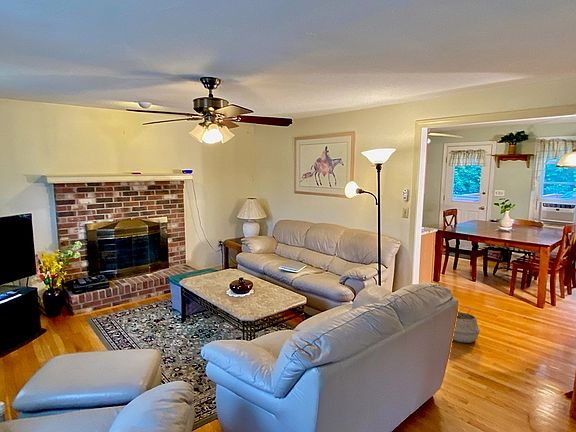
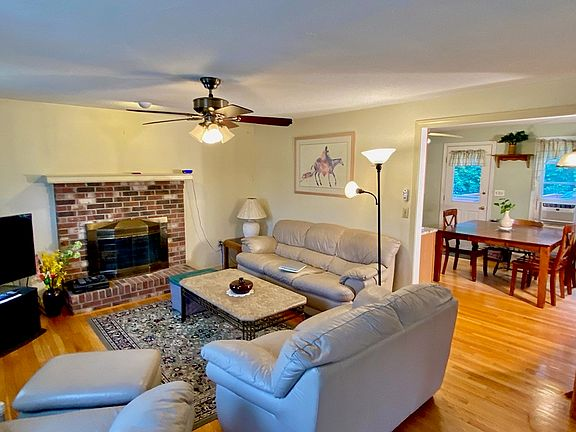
- woven basket [452,306,481,344]
